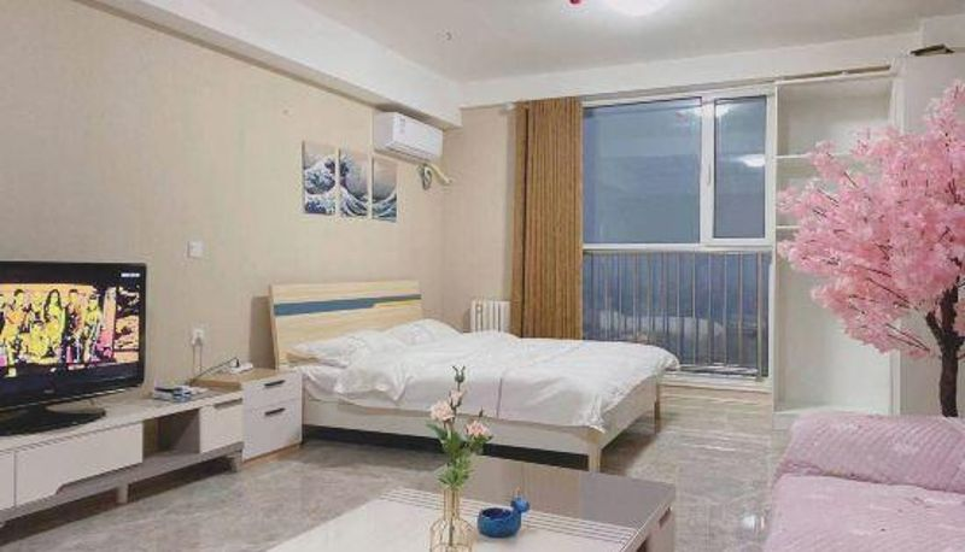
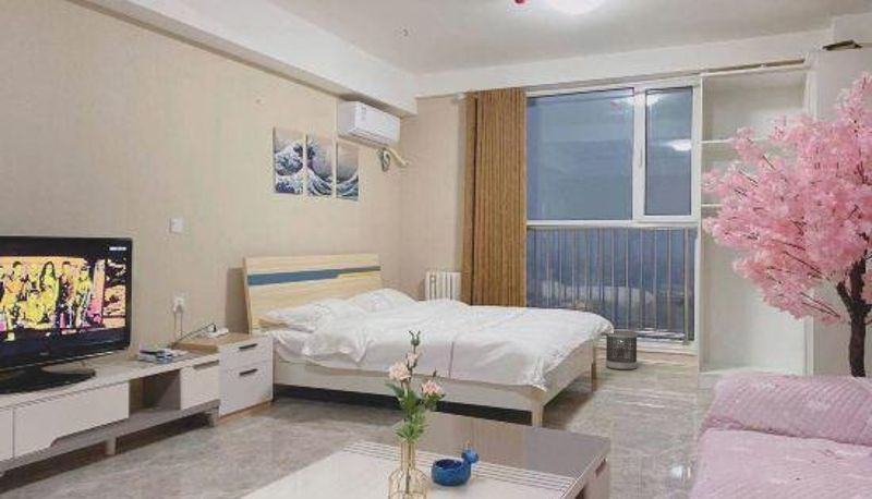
+ wastebasket [605,329,639,370]
